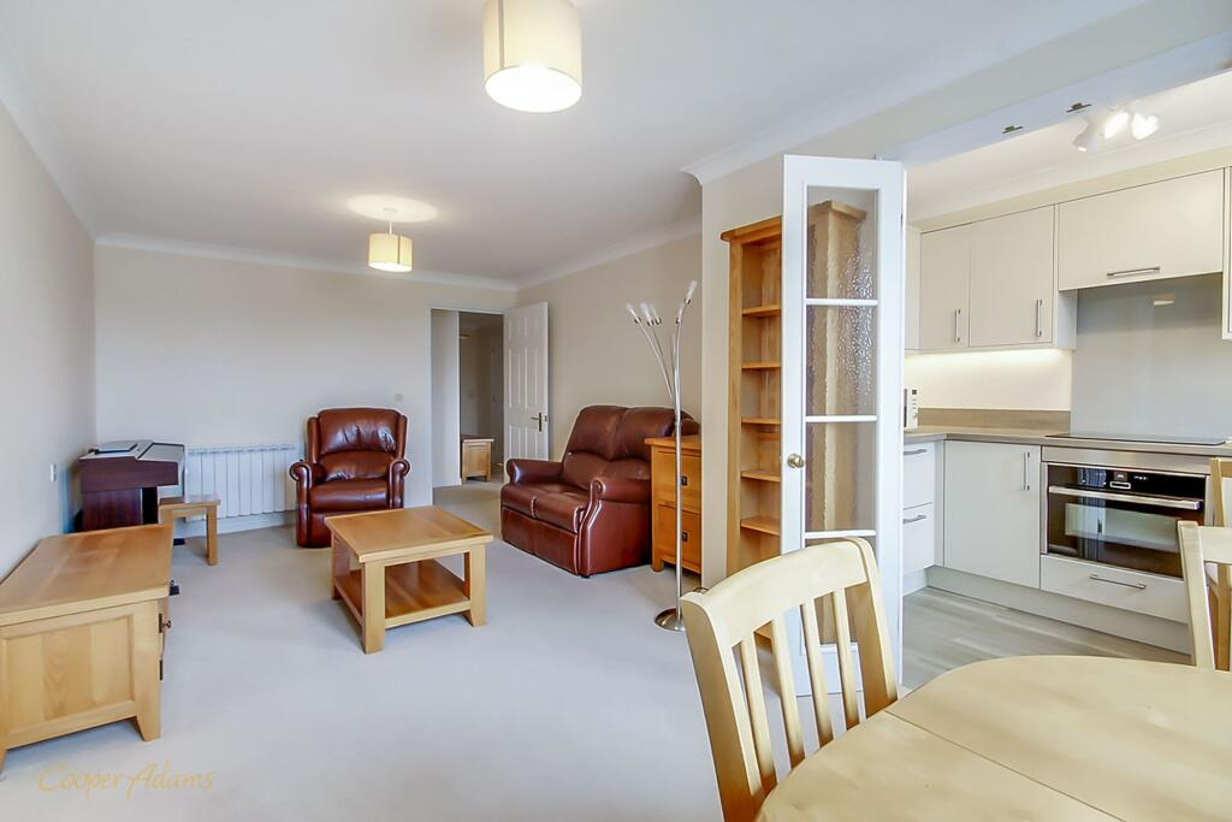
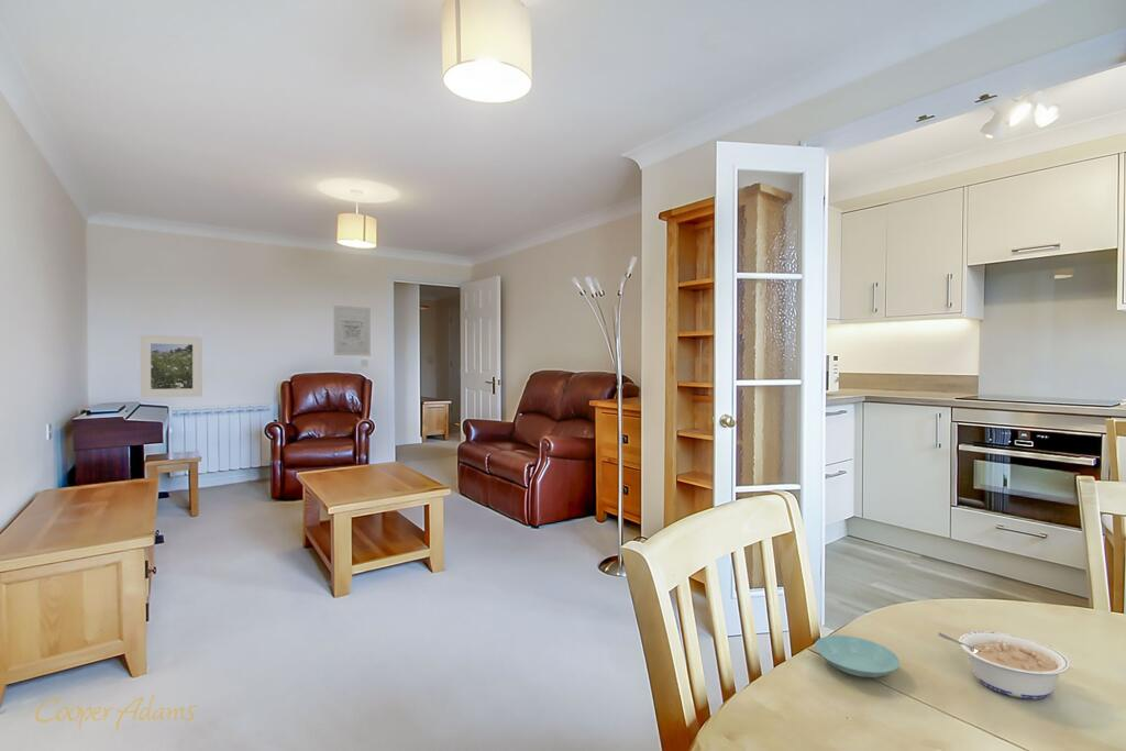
+ legume [937,630,1071,700]
+ saucer [814,634,901,678]
+ wall art [333,305,372,357]
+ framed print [140,334,203,399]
